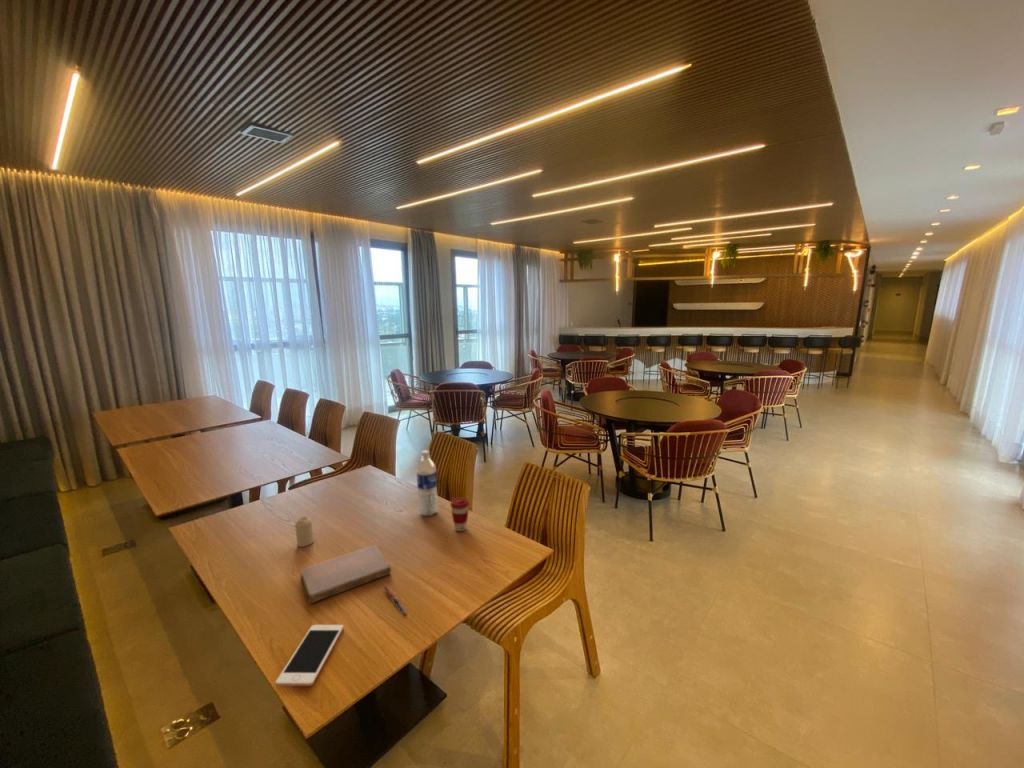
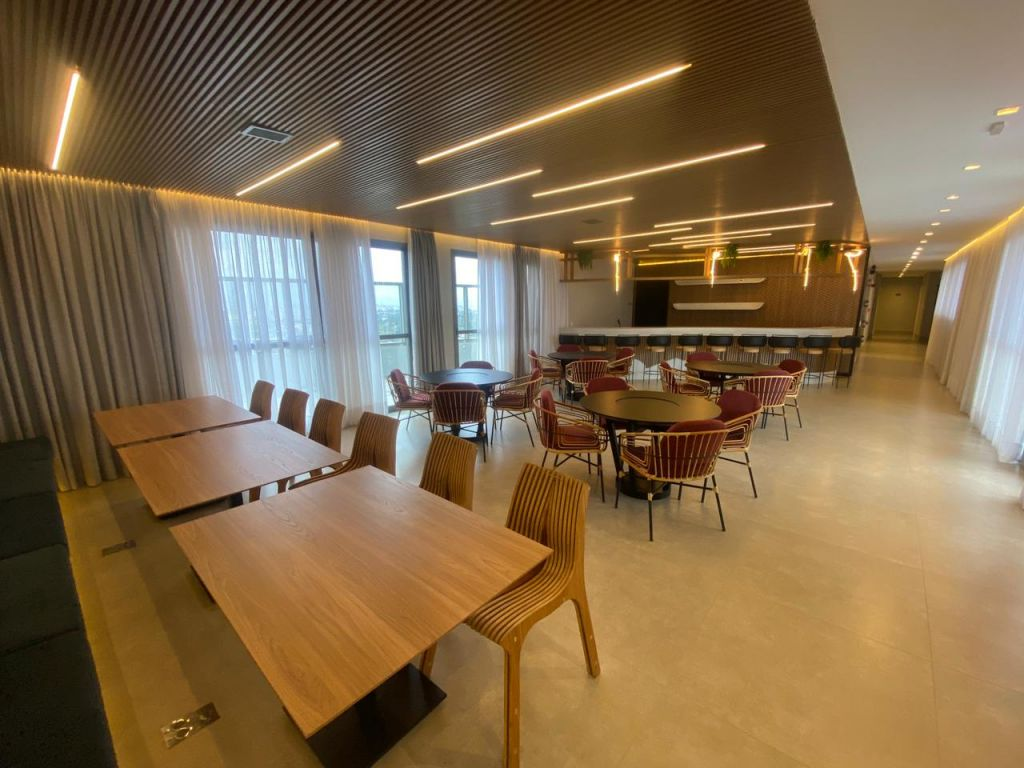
- coffee cup [449,497,470,532]
- candle [294,516,314,548]
- cell phone [274,624,344,687]
- notebook [300,544,392,605]
- pen [383,585,408,616]
- water bottle [416,449,439,517]
